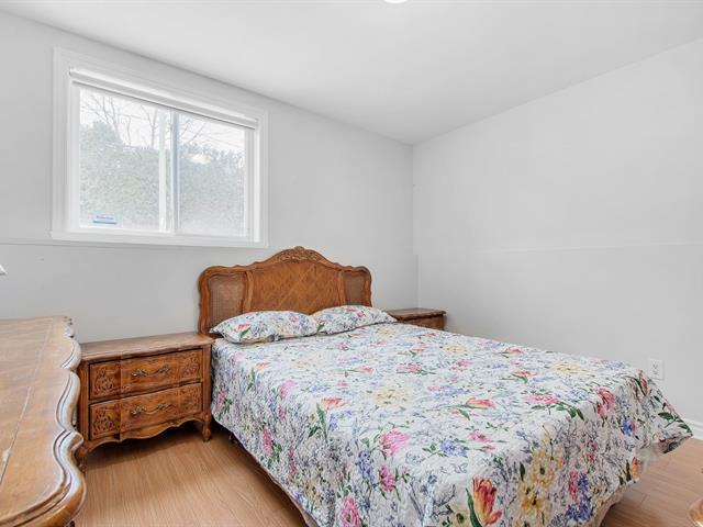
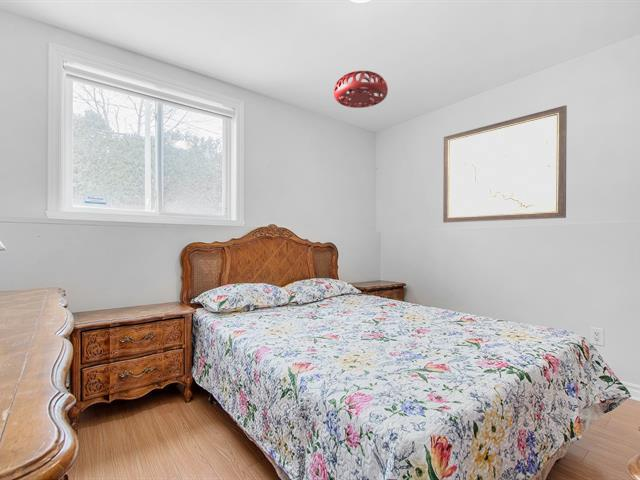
+ wall art [442,104,568,224]
+ ceiling light [333,70,389,109]
